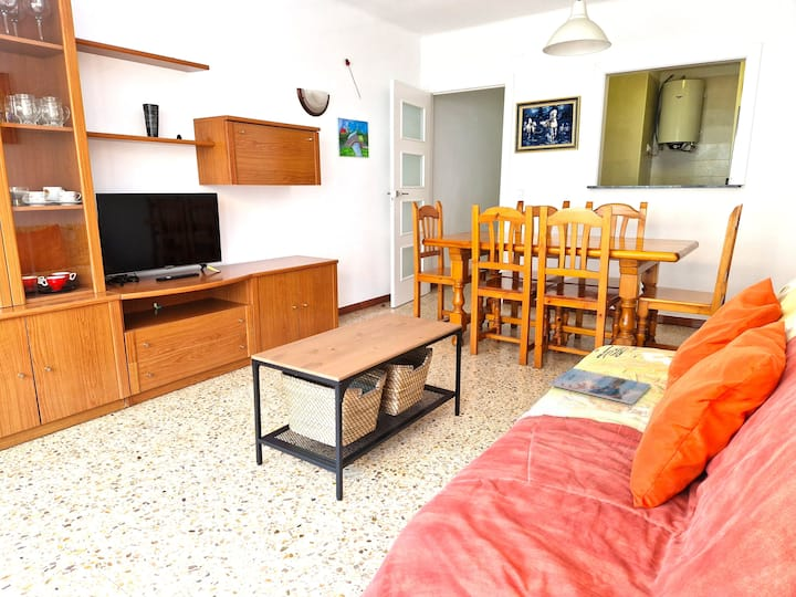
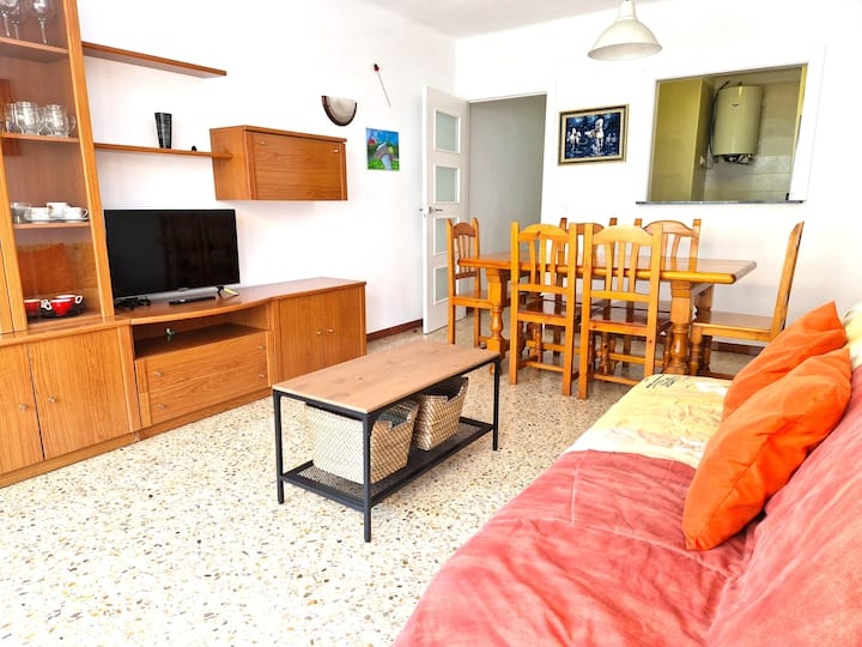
- magazine [547,367,652,406]
